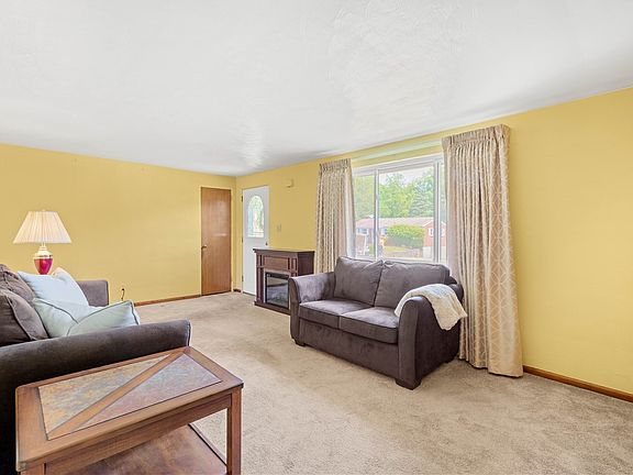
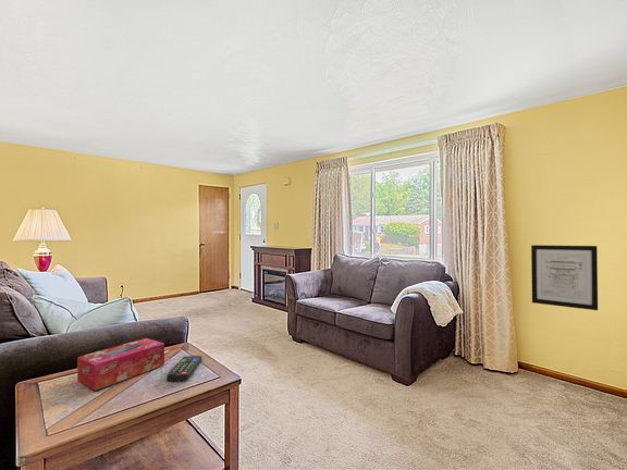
+ tissue box [76,337,165,392]
+ wall art [530,244,599,311]
+ remote control [165,355,202,382]
